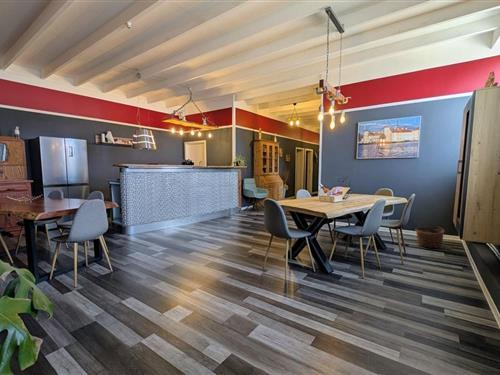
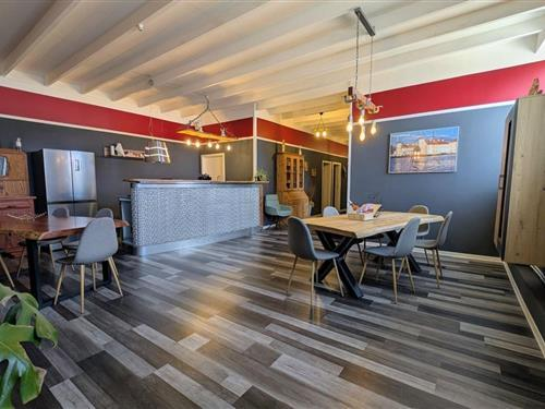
- basket [415,226,445,249]
